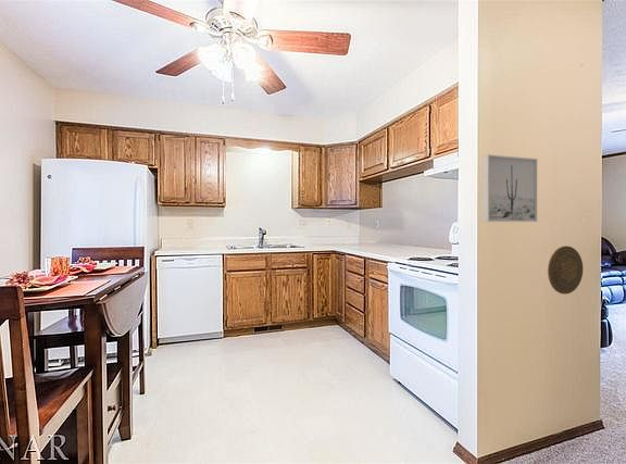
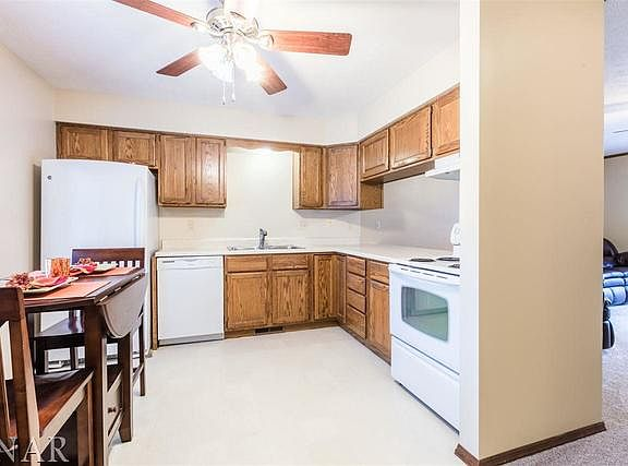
- decorative plate [547,244,584,296]
- wall art [480,153,538,223]
